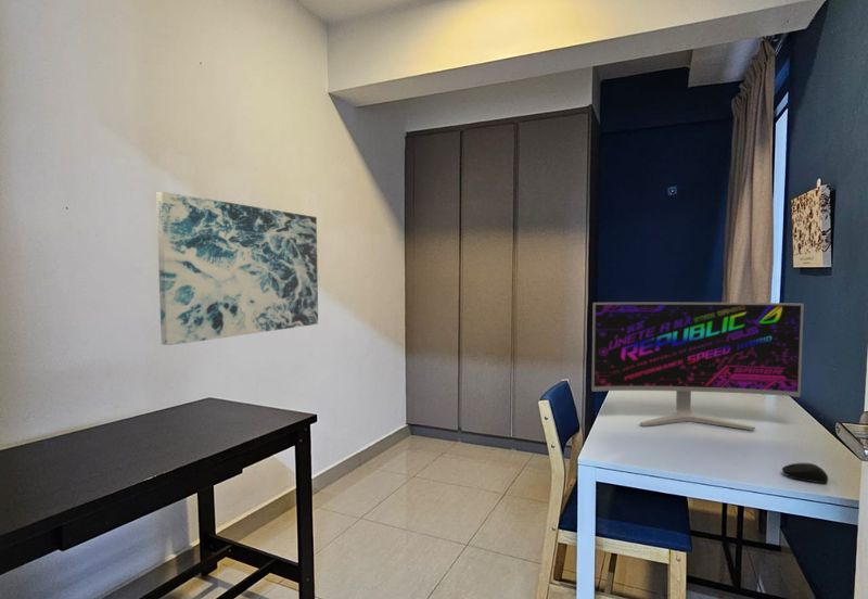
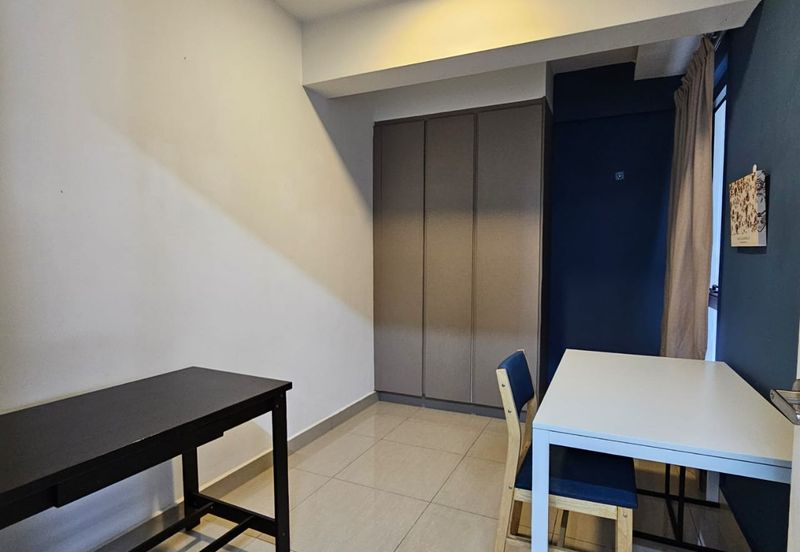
- monitor [590,302,805,431]
- computer mouse [781,462,829,484]
- wall art [155,191,319,346]
